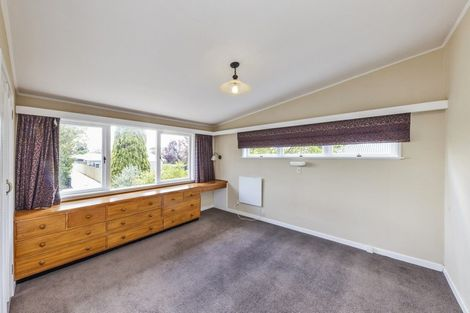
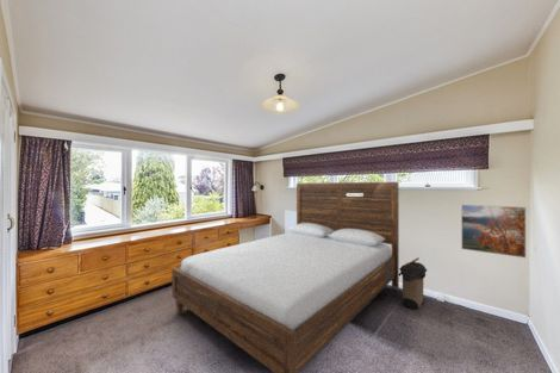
+ laundry hamper [399,256,429,311]
+ bed [170,181,400,373]
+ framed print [460,204,527,259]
